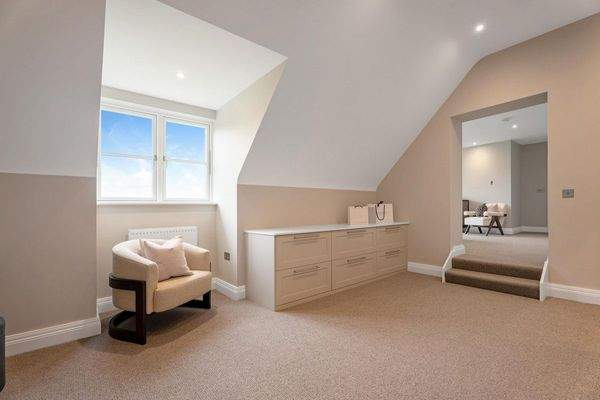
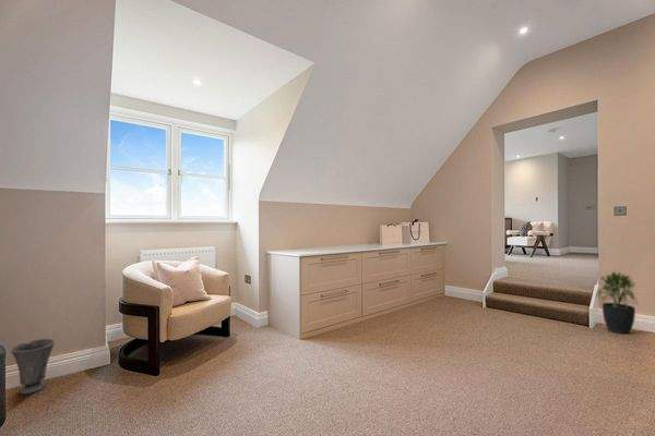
+ potted plant [594,270,640,335]
+ vase [10,338,57,396]
